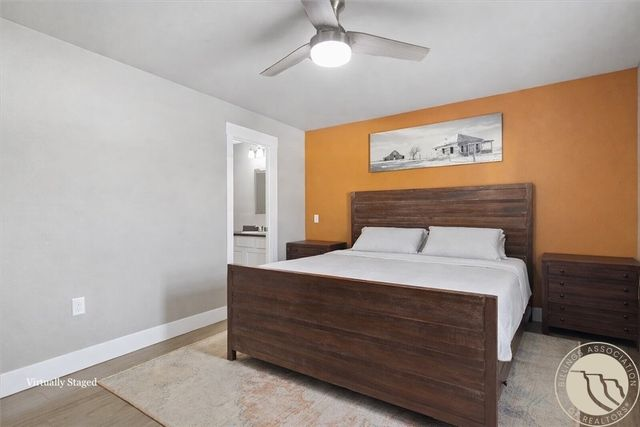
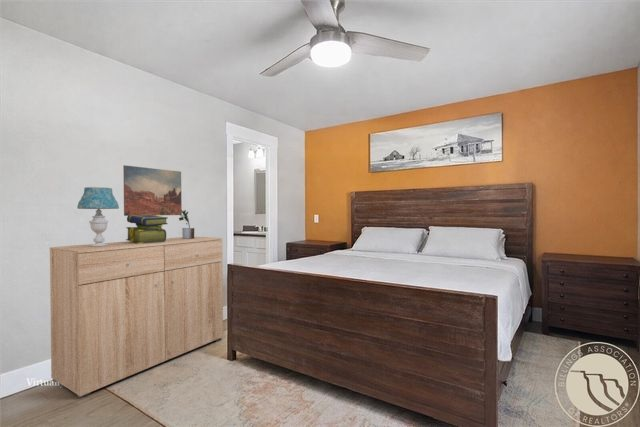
+ stack of books [125,215,169,244]
+ table lamp [76,186,120,247]
+ wall art [122,164,183,217]
+ dresser [49,236,224,399]
+ potted plant [178,209,195,239]
